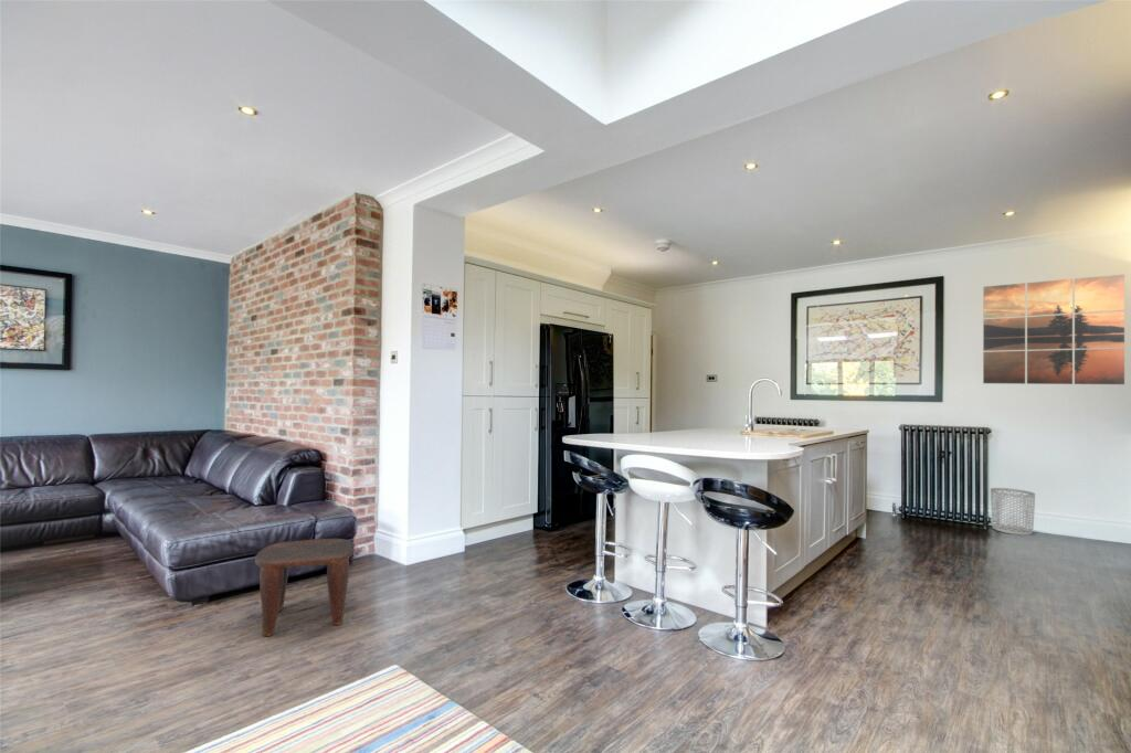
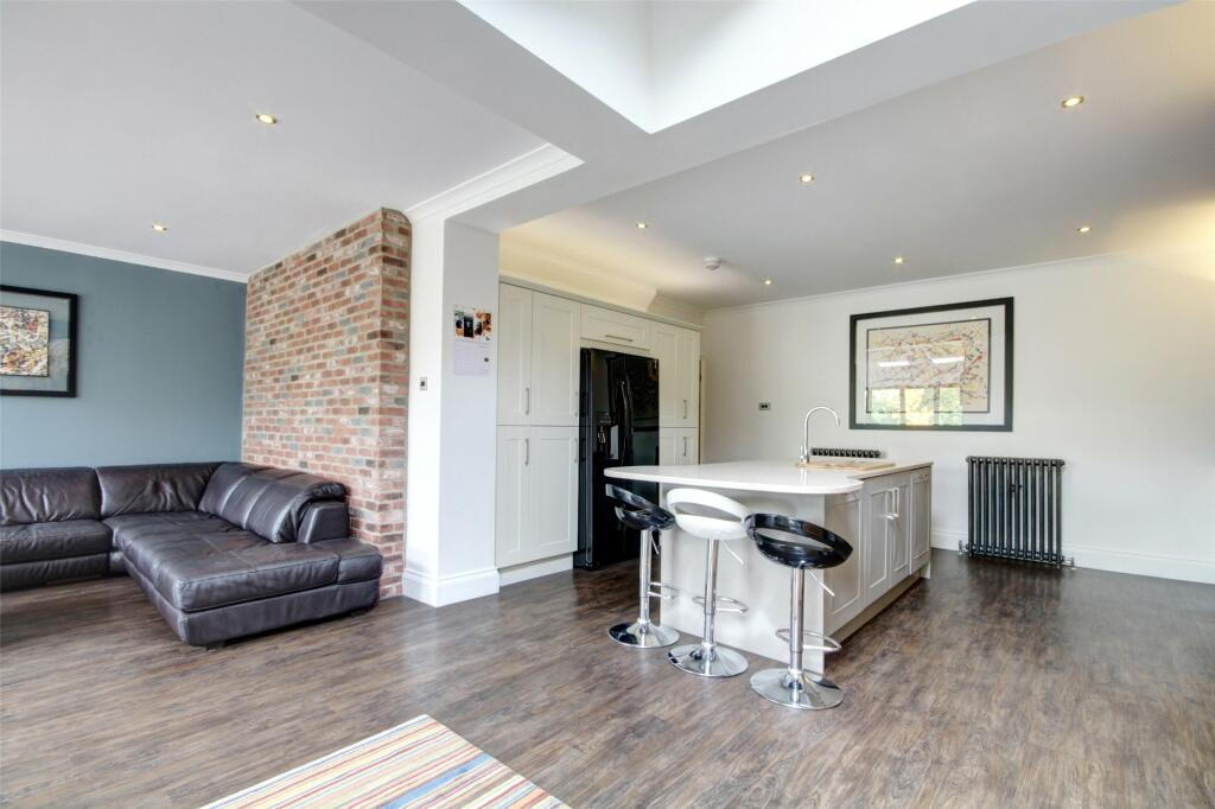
- waste bin [990,487,1036,537]
- wall art [982,274,1125,385]
- stool [254,538,356,637]
